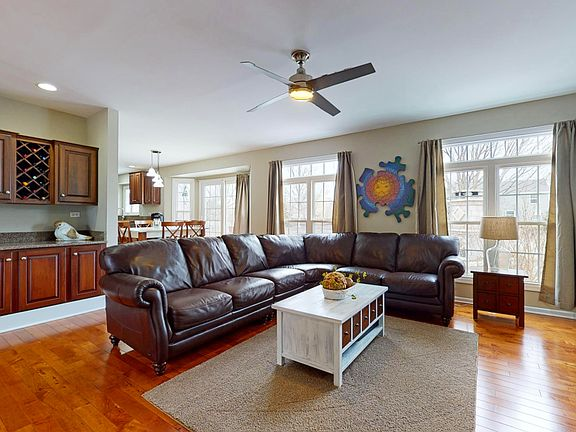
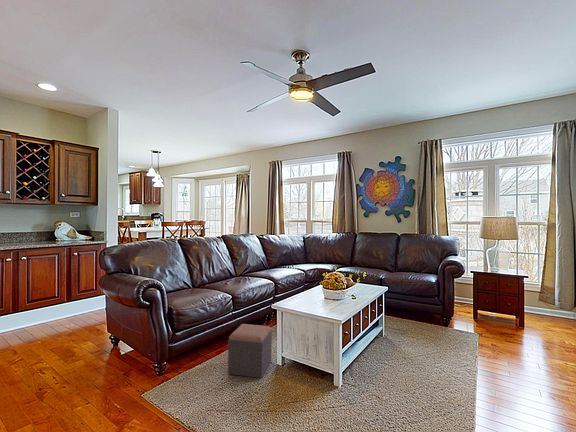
+ footstool [227,323,273,379]
